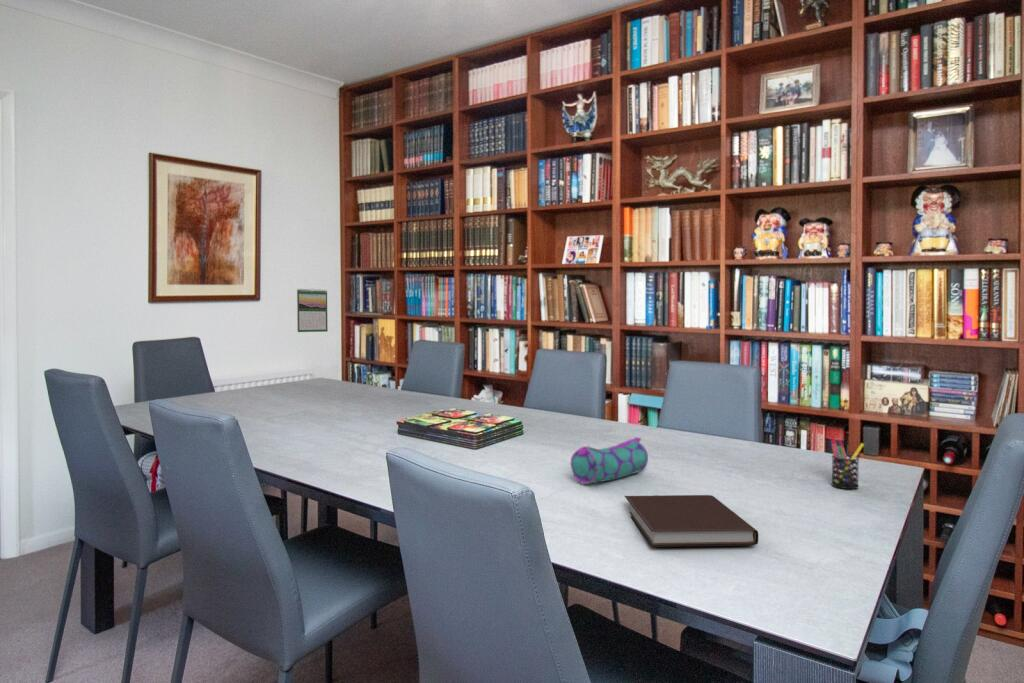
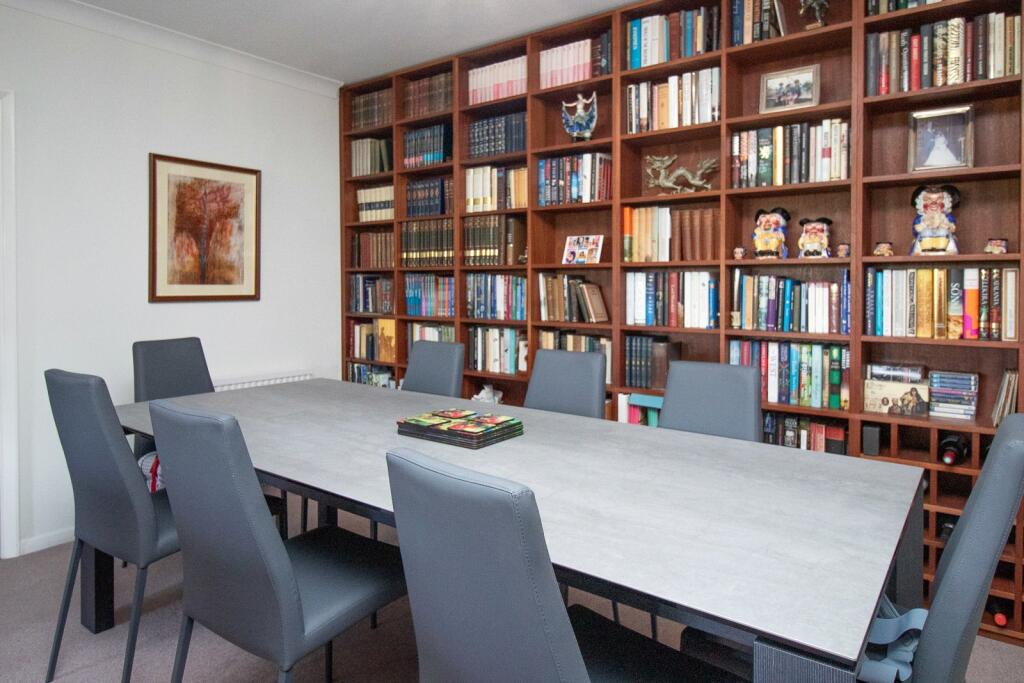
- pencil case [570,436,649,485]
- calendar [296,288,329,333]
- pen holder [828,433,865,490]
- notebook [624,494,759,548]
